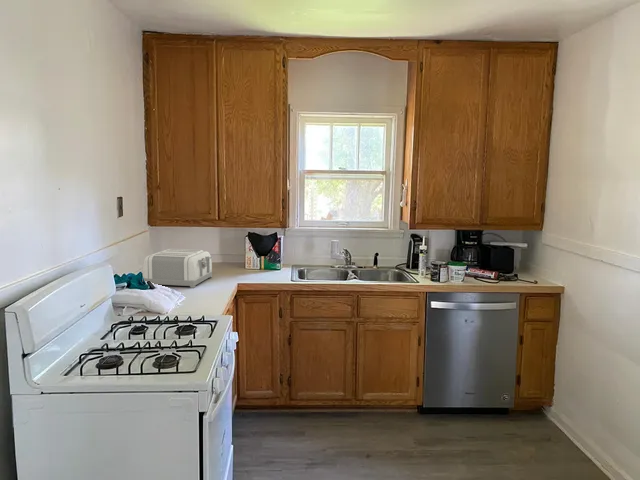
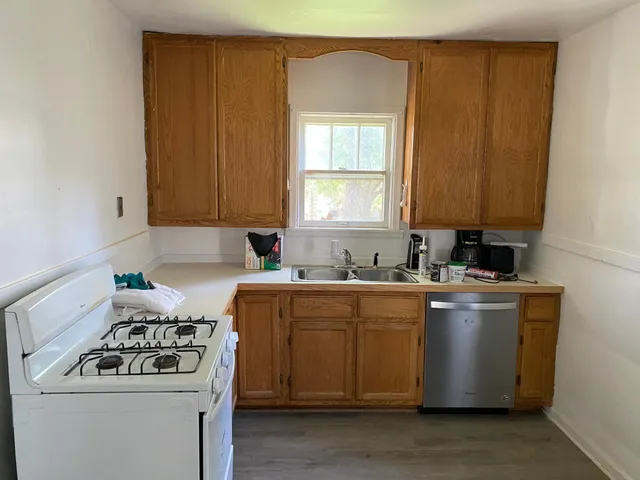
- toaster [142,248,214,289]
